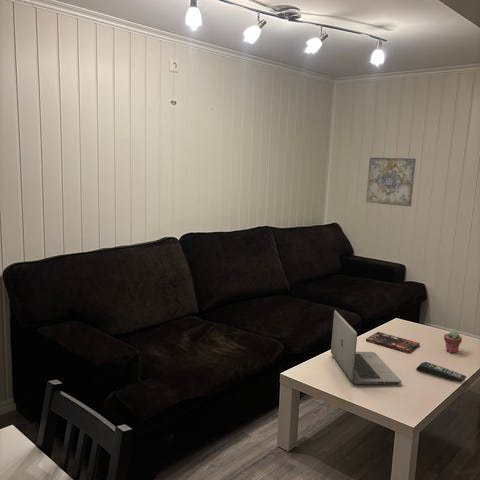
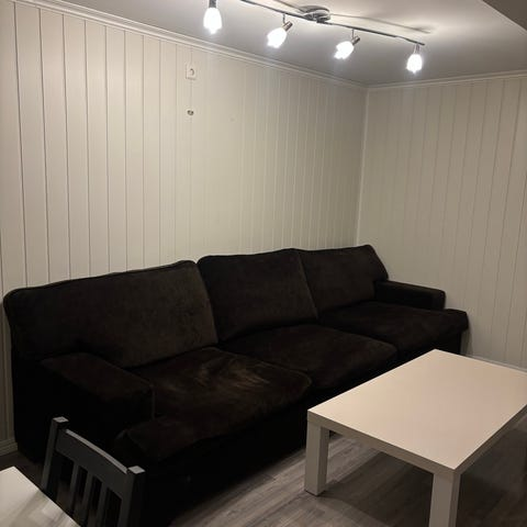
- wall art [365,156,417,207]
- potted succulent [443,330,463,354]
- remote control [415,361,467,383]
- laptop [330,309,402,385]
- book [365,331,421,354]
